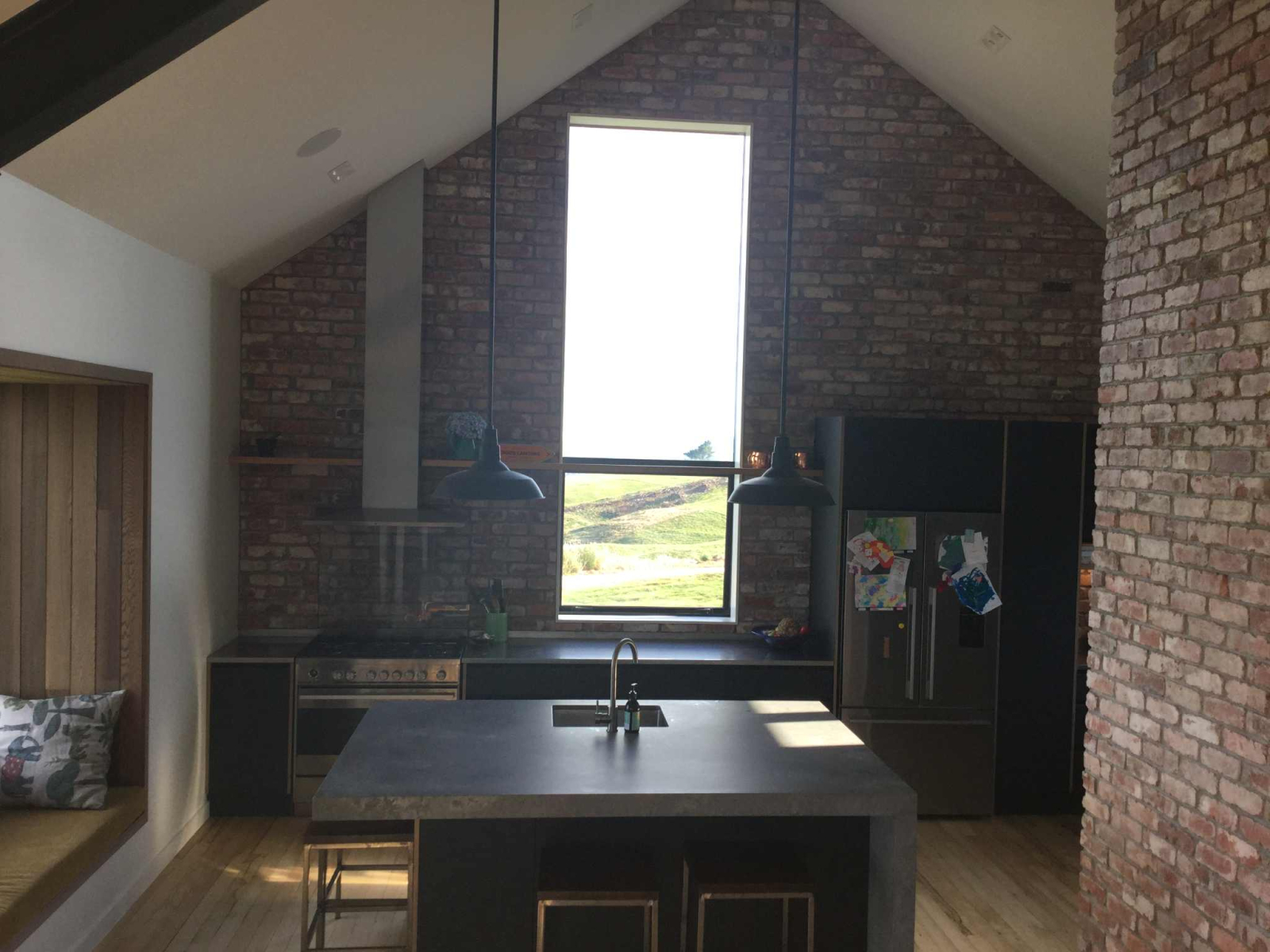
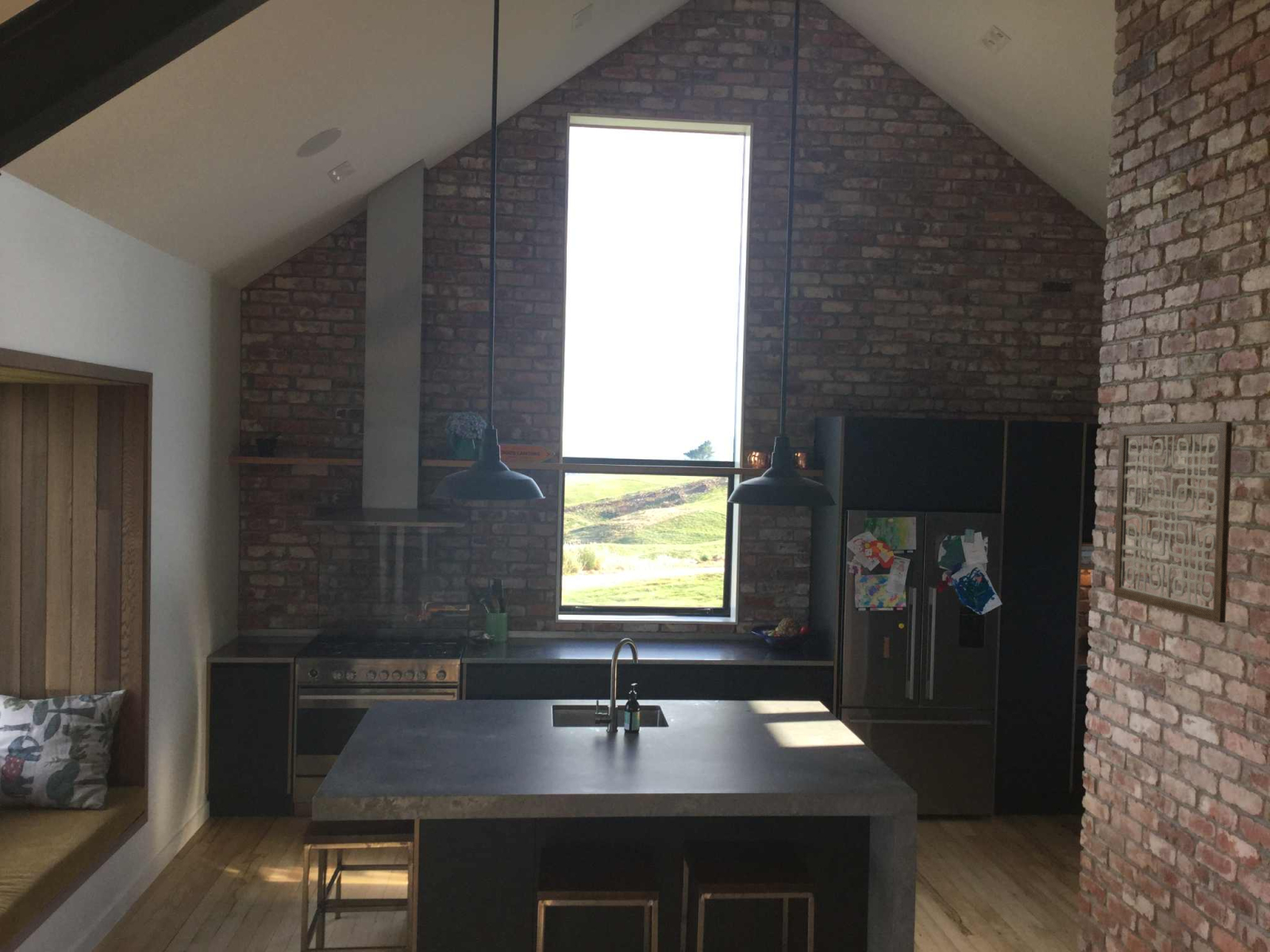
+ wall art [1113,417,1233,624]
